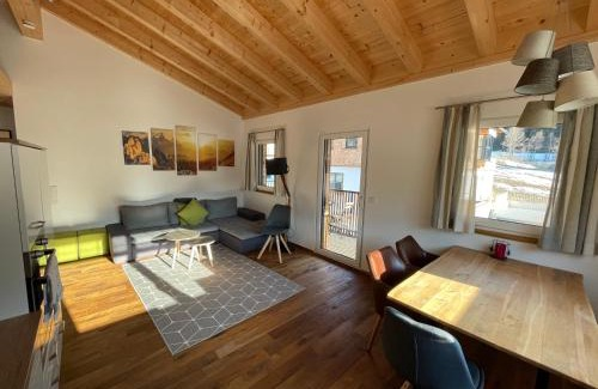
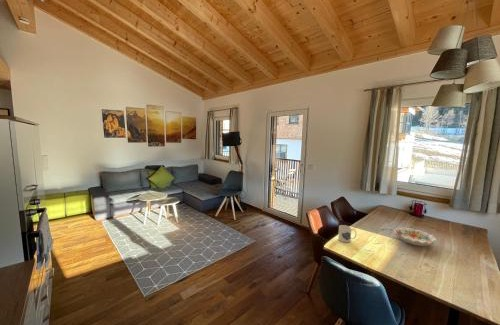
+ mug [337,224,357,244]
+ decorative bowl [393,227,438,247]
